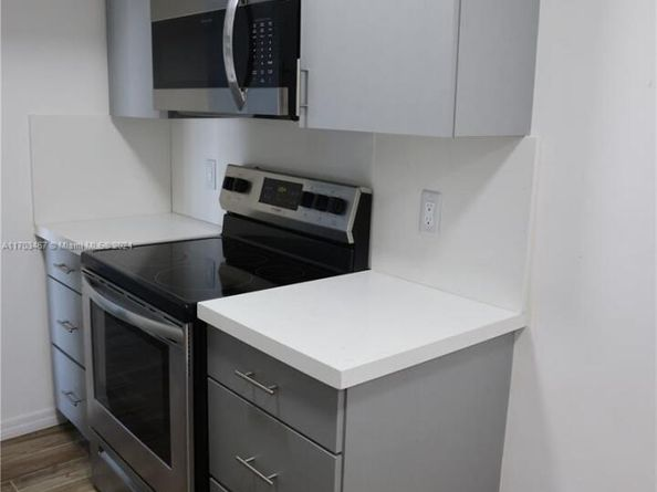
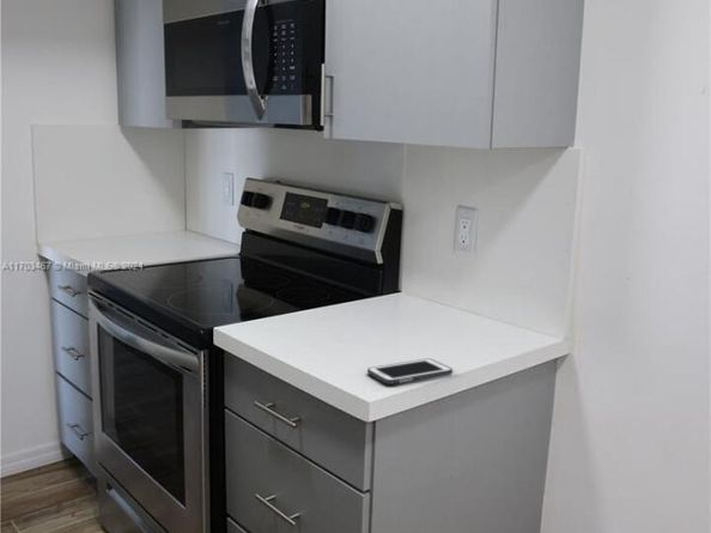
+ cell phone [366,357,454,386]
